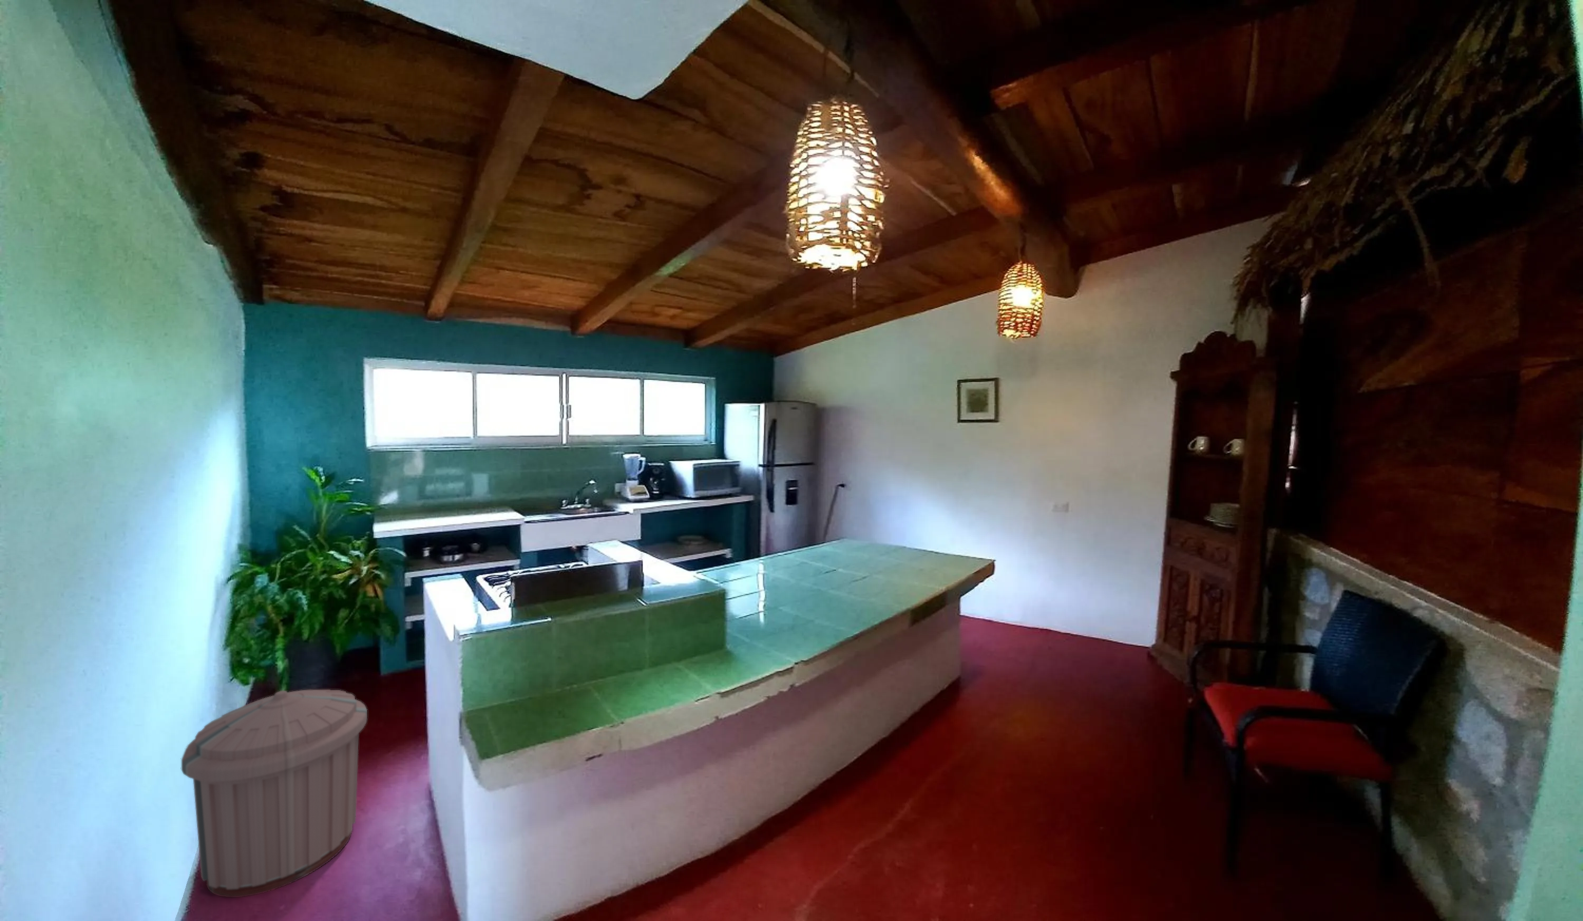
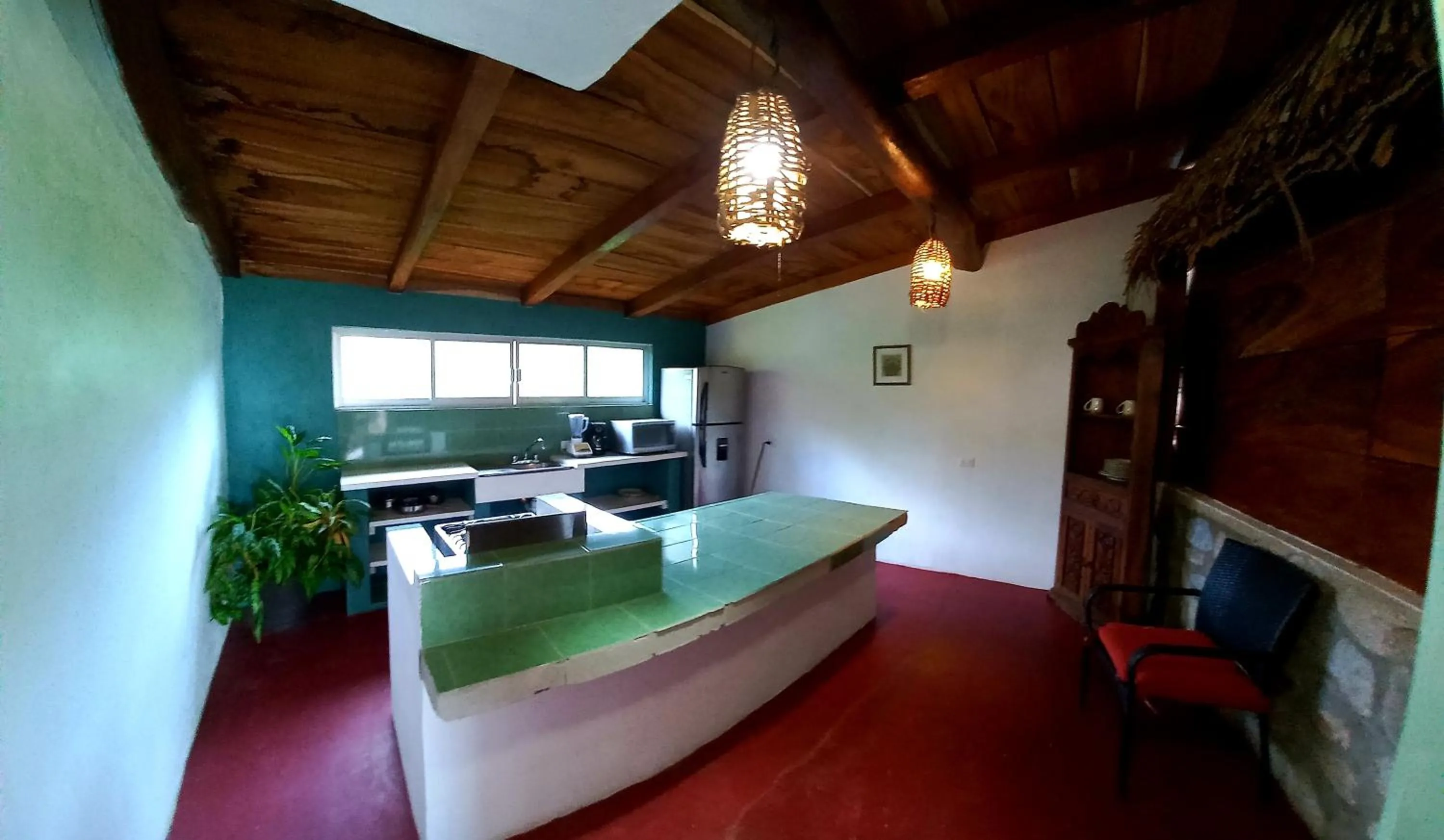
- trash can [181,689,367,898]
